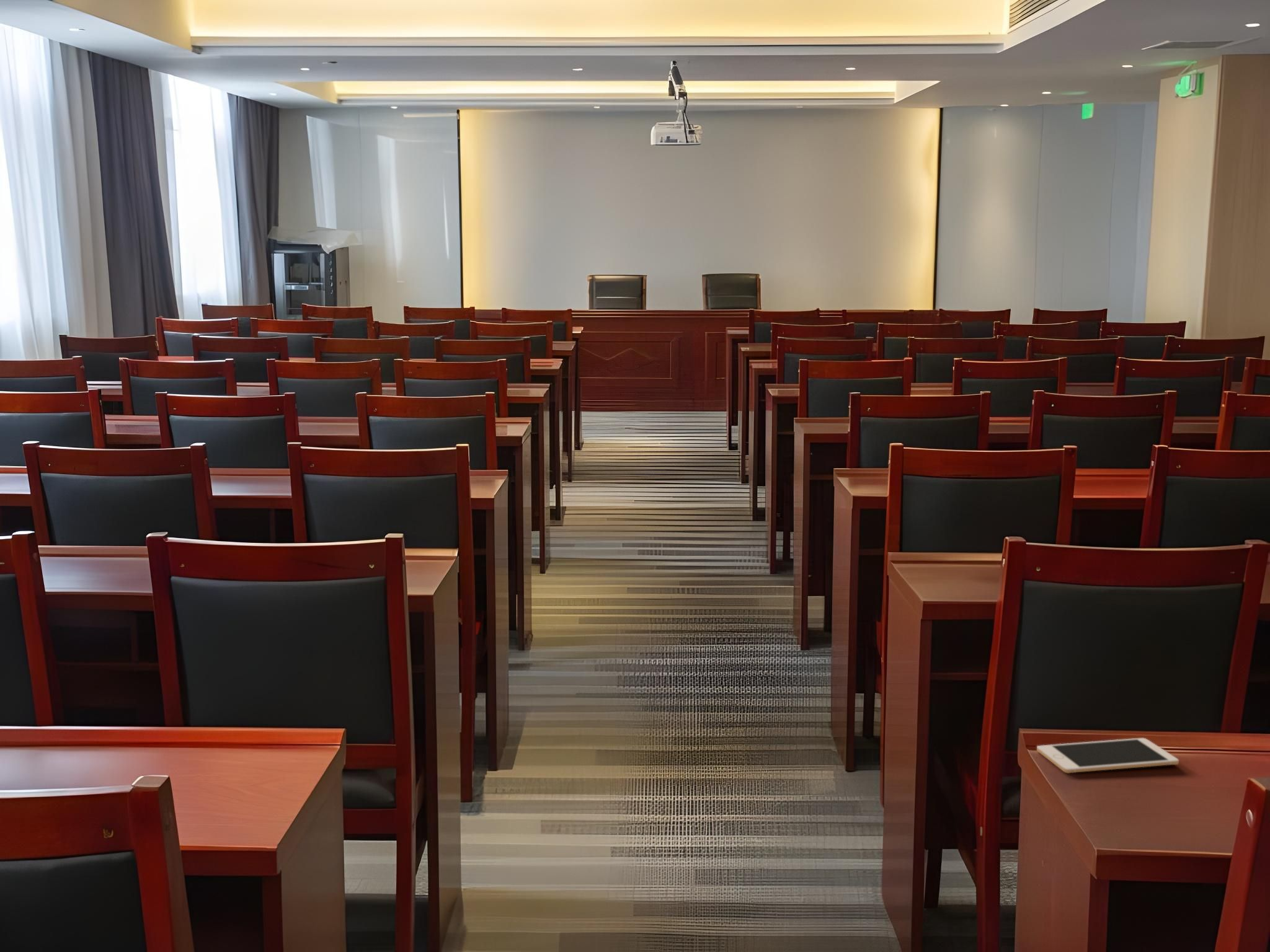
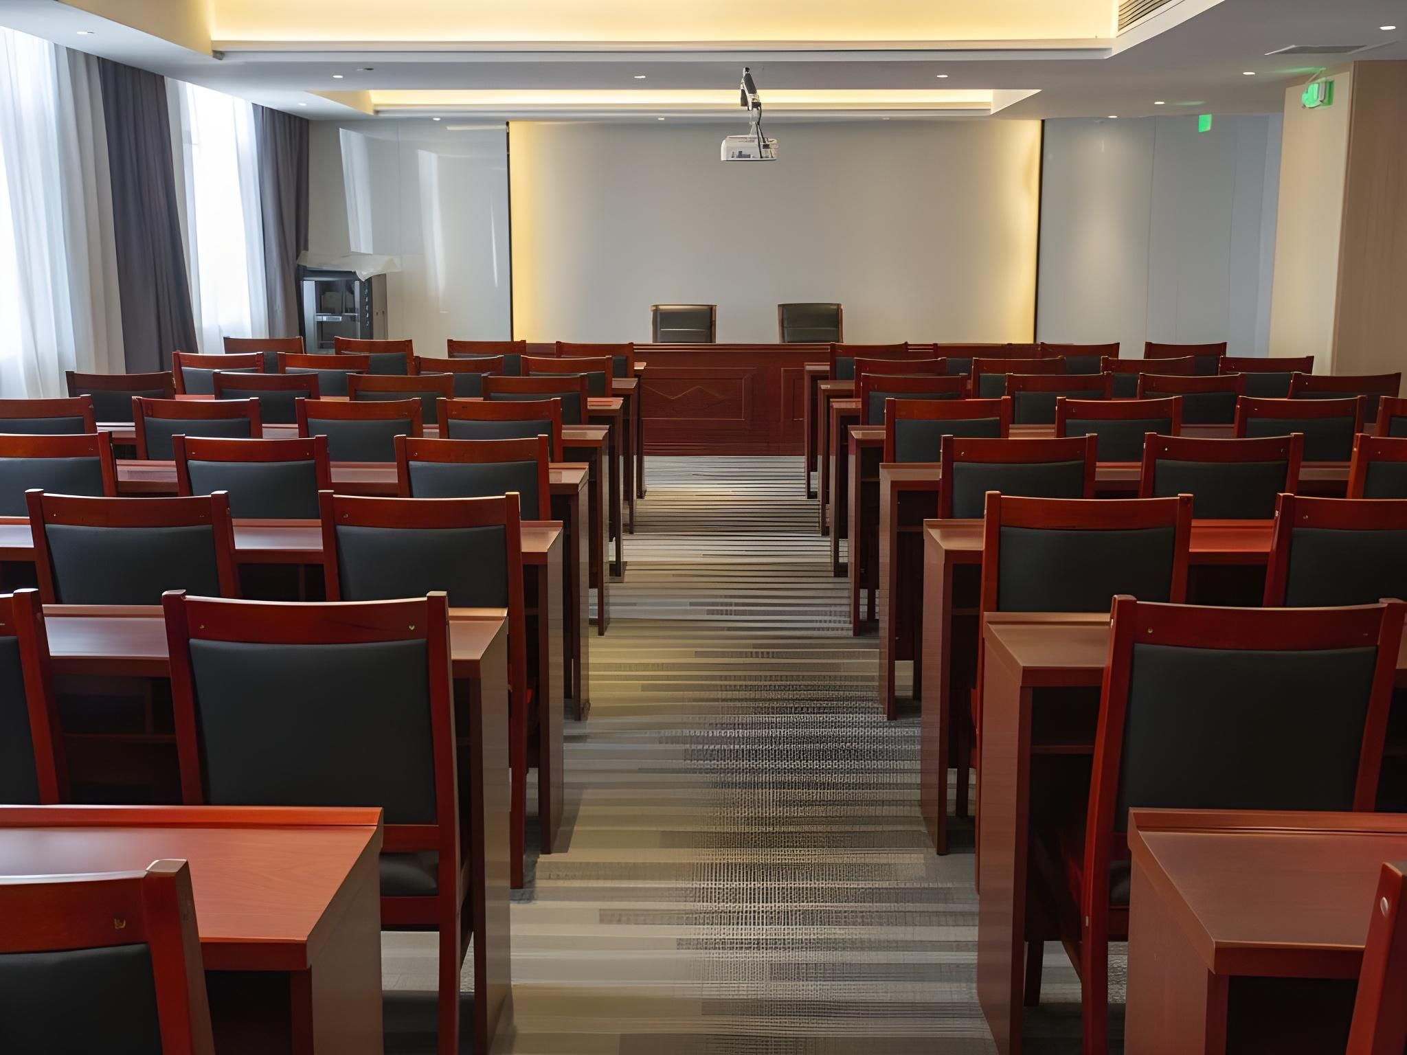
- cell phone [1036,738,1179,774]
